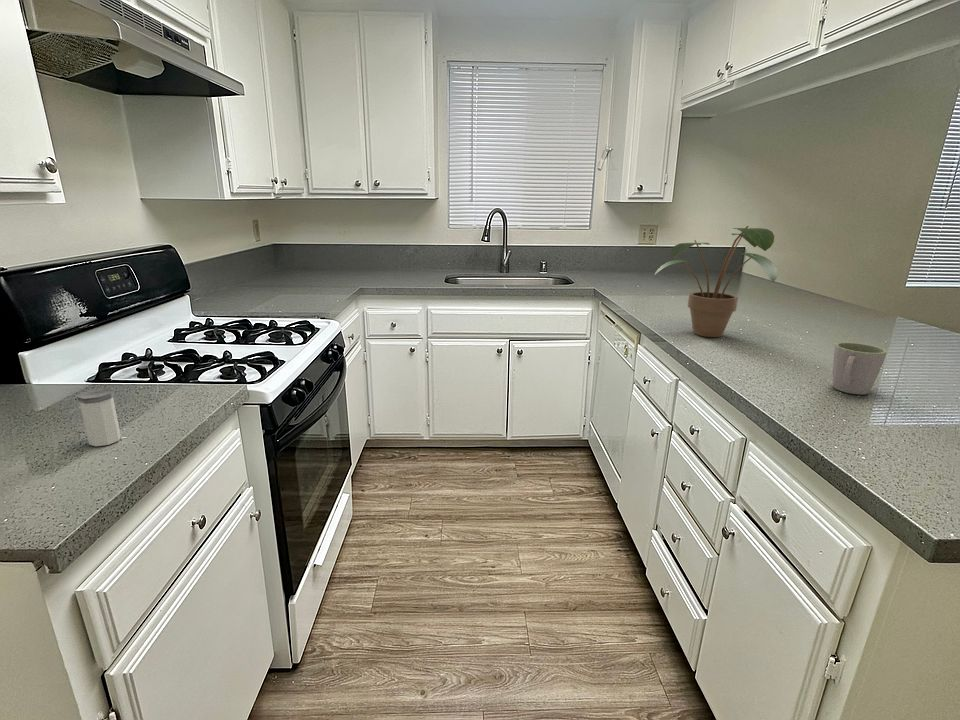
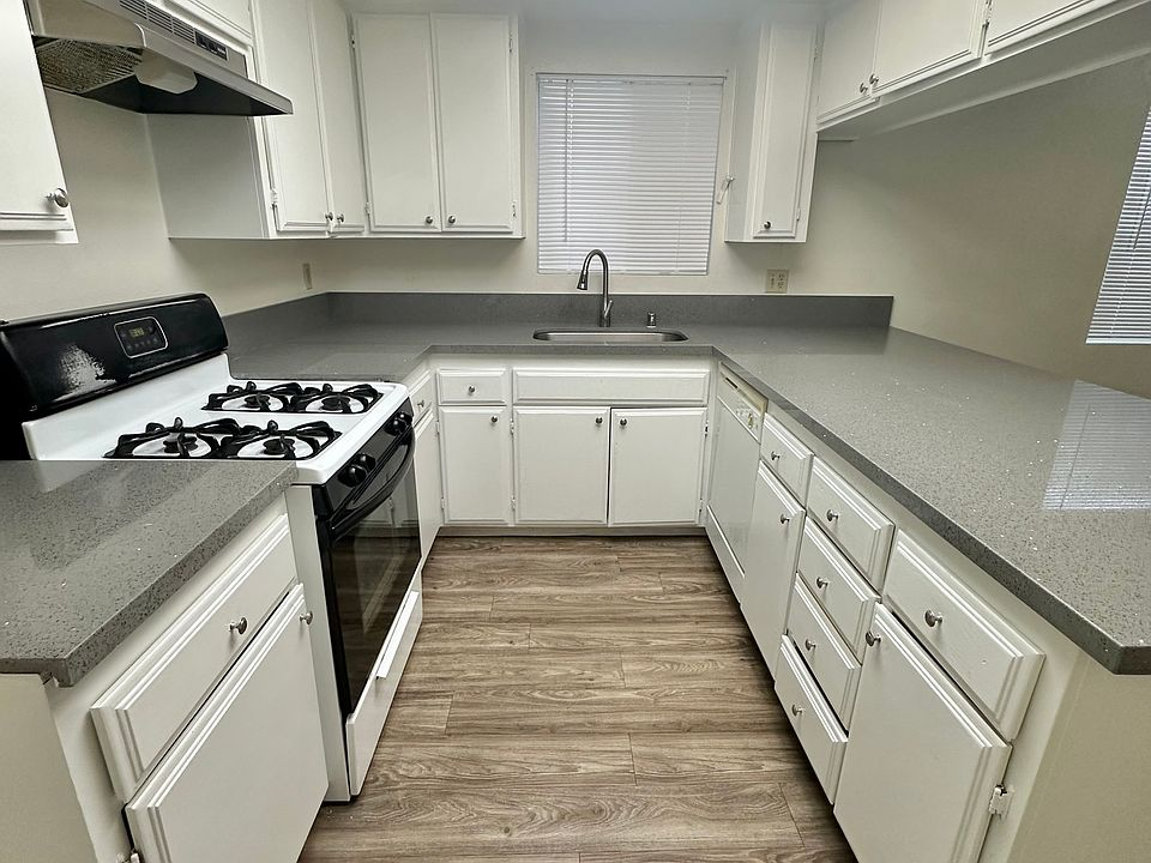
- potted plant [654,225,778,338]
- salt shaker [76,387,122,447]
- mug [832,341,888,395]
